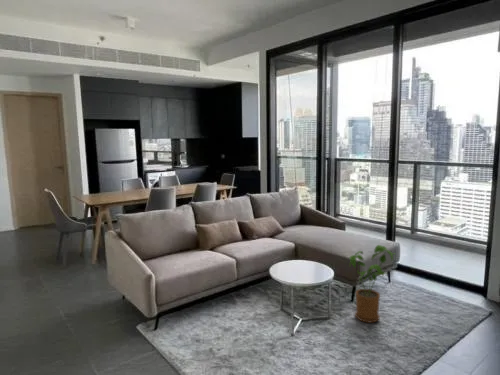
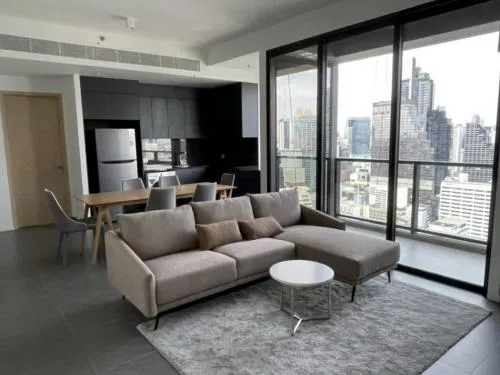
- house plant [348,244,395,324]
